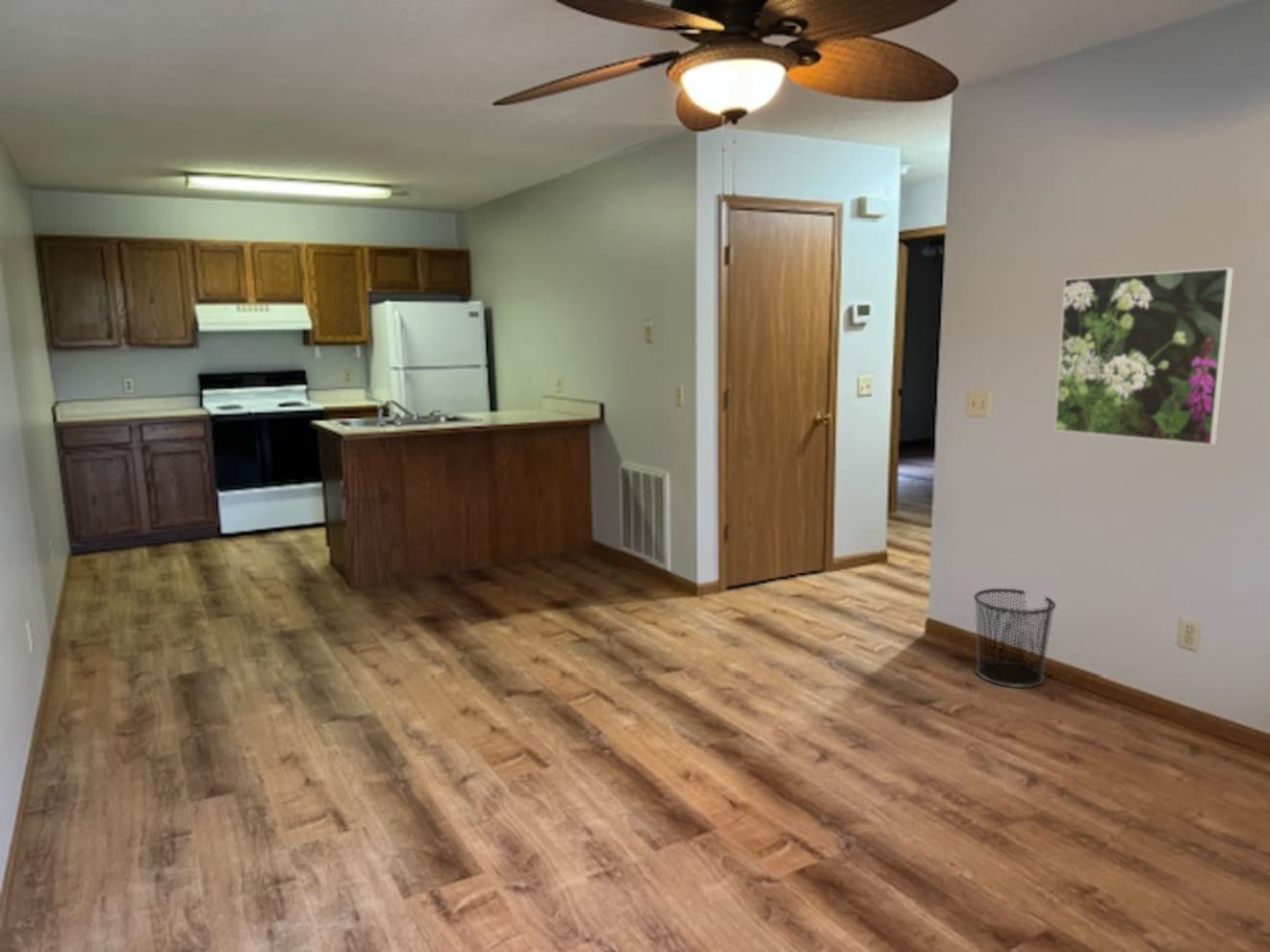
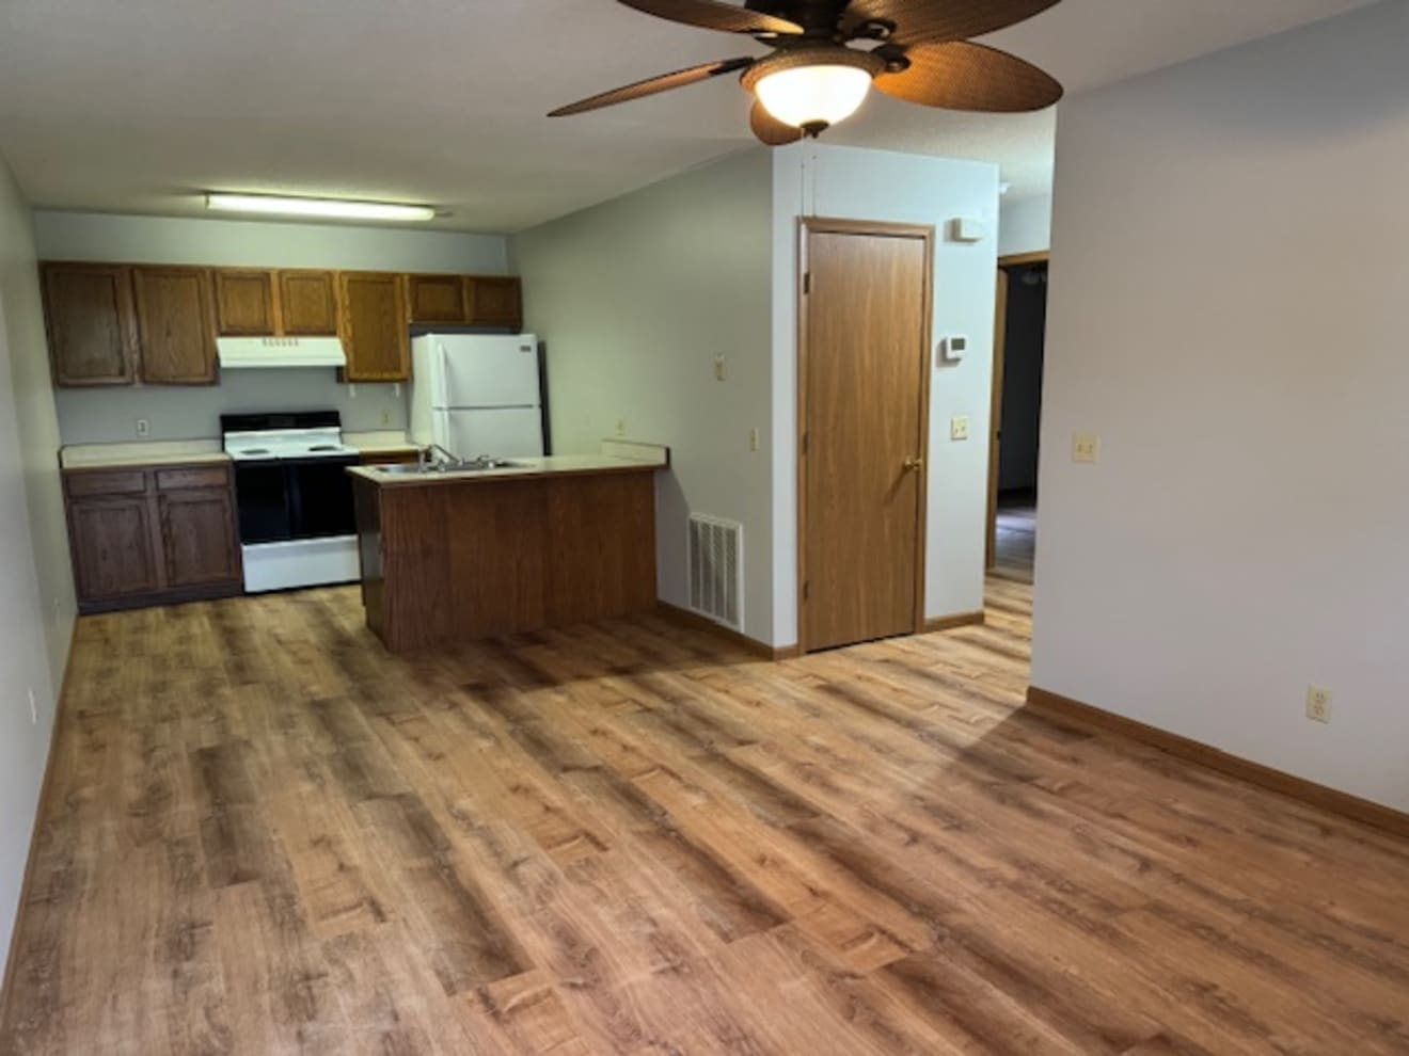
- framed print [1054,266,1234,446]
- waste bin [973,588,1057,689]
